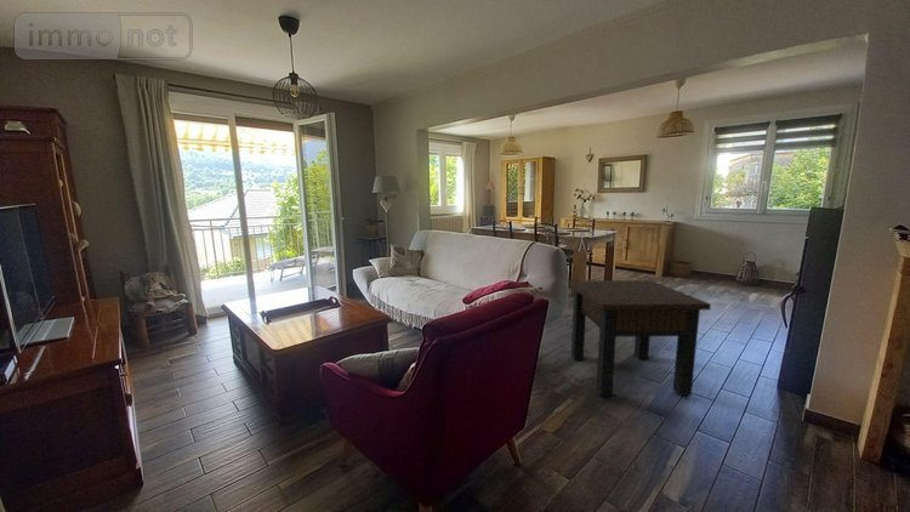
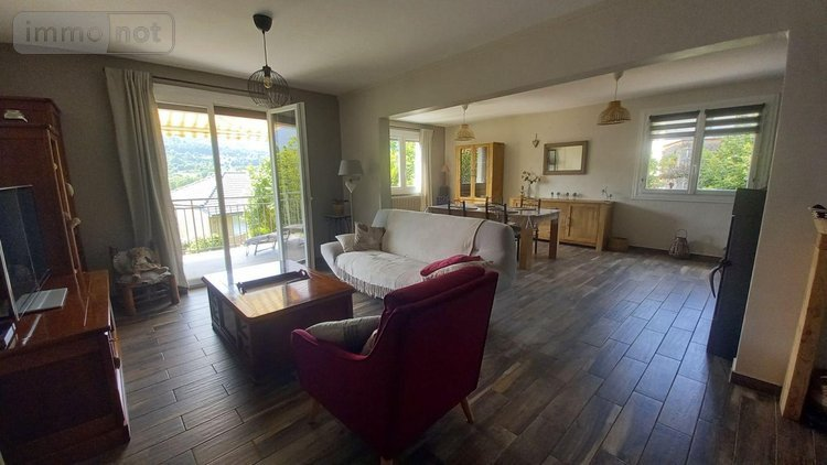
- side table [567,279,712,397]
